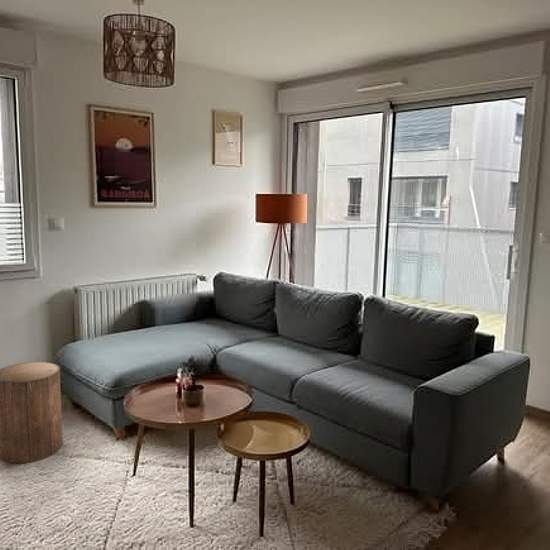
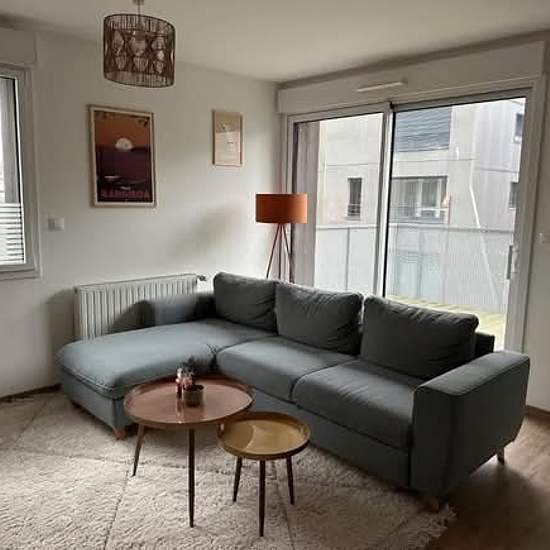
- stool [0,361,64,464]
